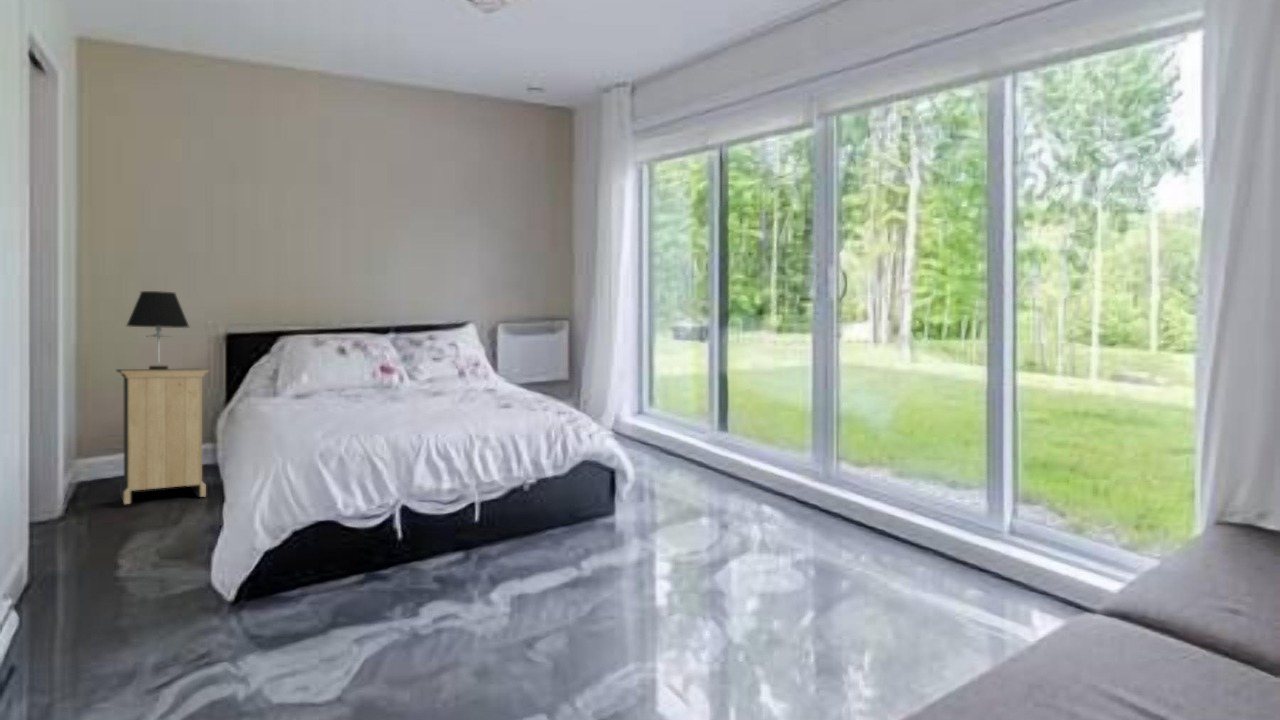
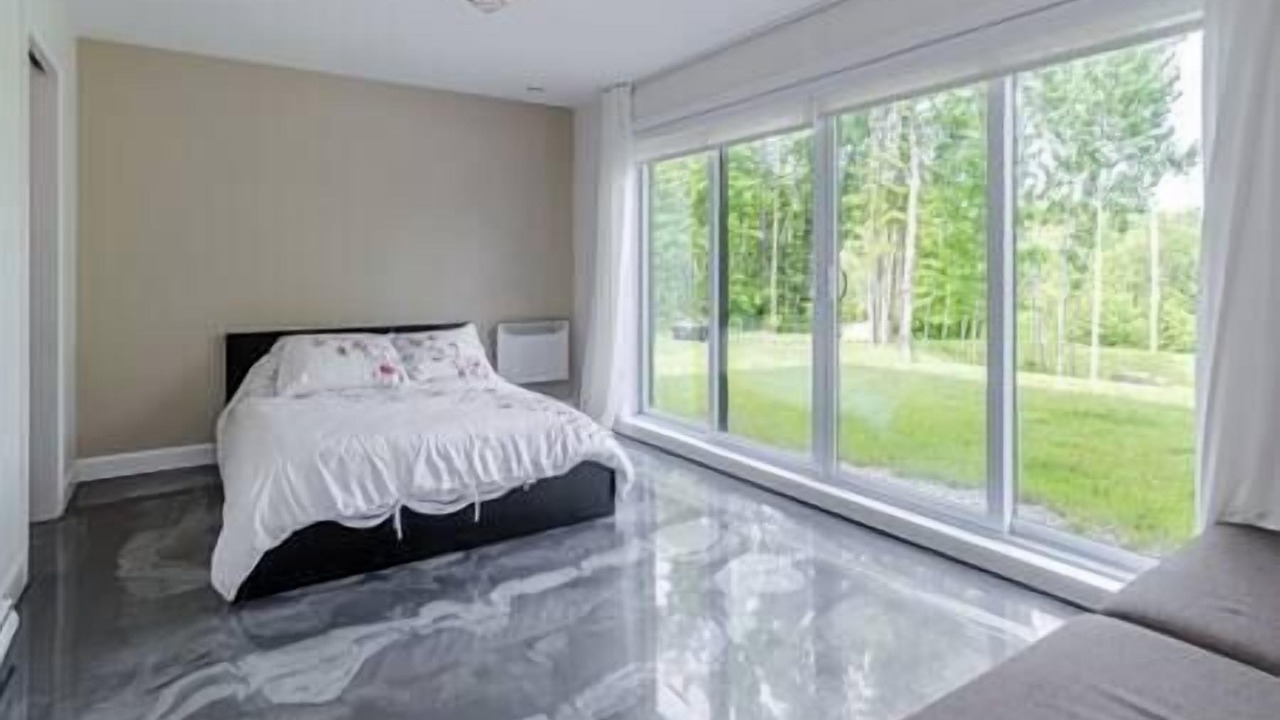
- nightstand [115,368,210,505]
- table lamp [125,290,190,370]
